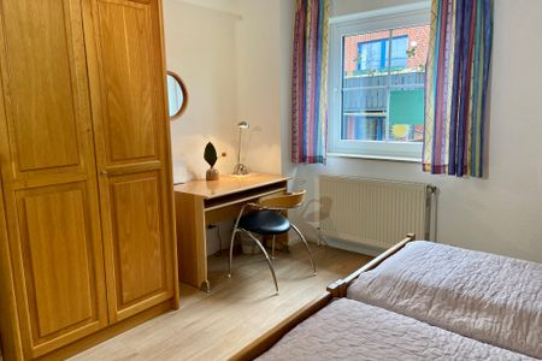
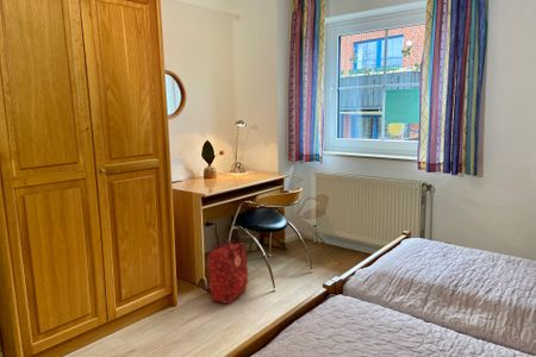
+ backpack [199,239,249,305]
